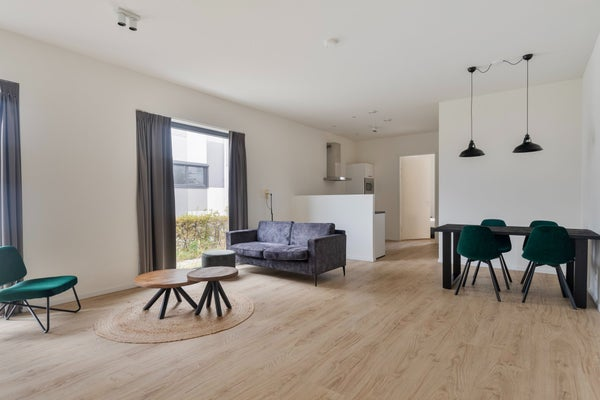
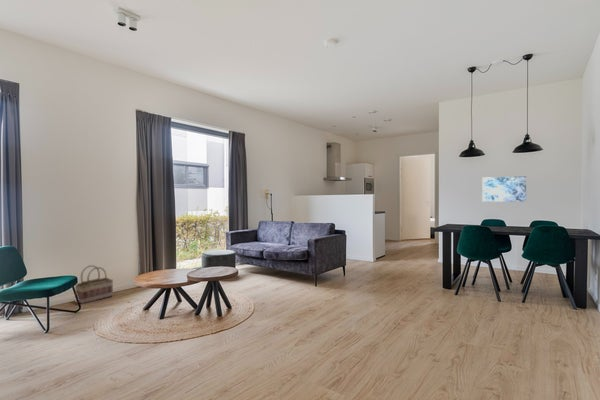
+ basket [74,264,114,305]
+ wall art [481,175,527,203]
